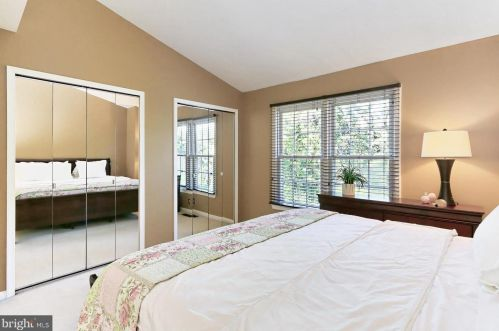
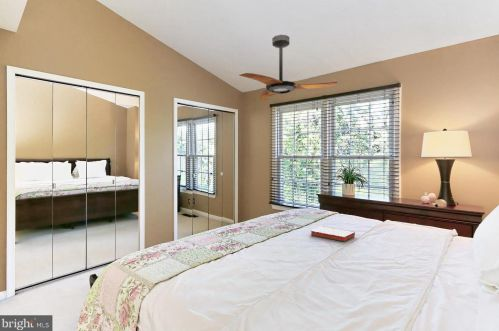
+ ceiling fan [238,34,338,101]
+ hardback book [310,225,356,243]
